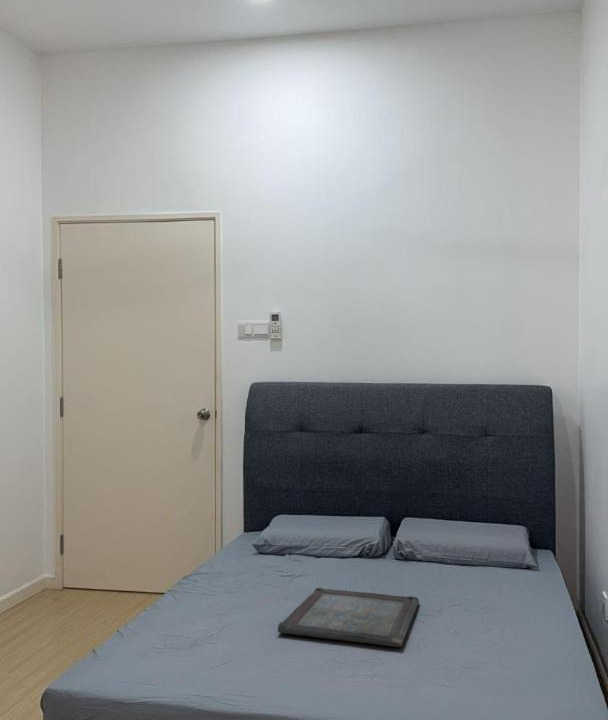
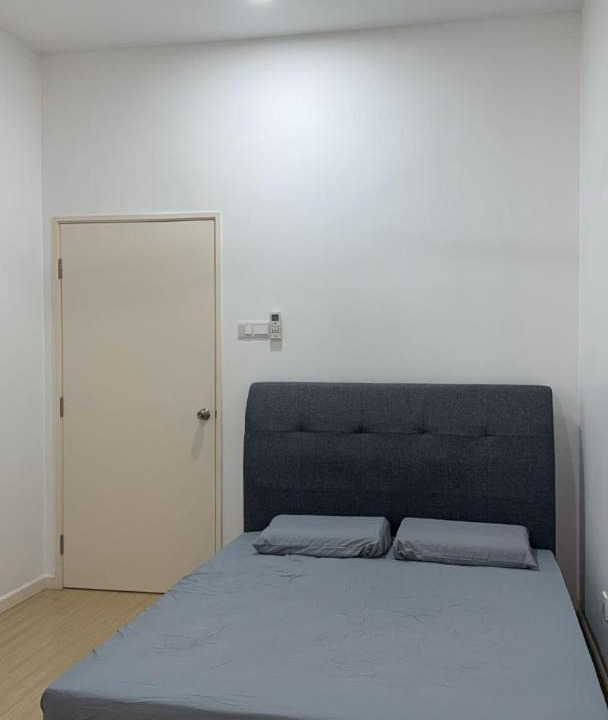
- serving tray [277,587,420,648]
